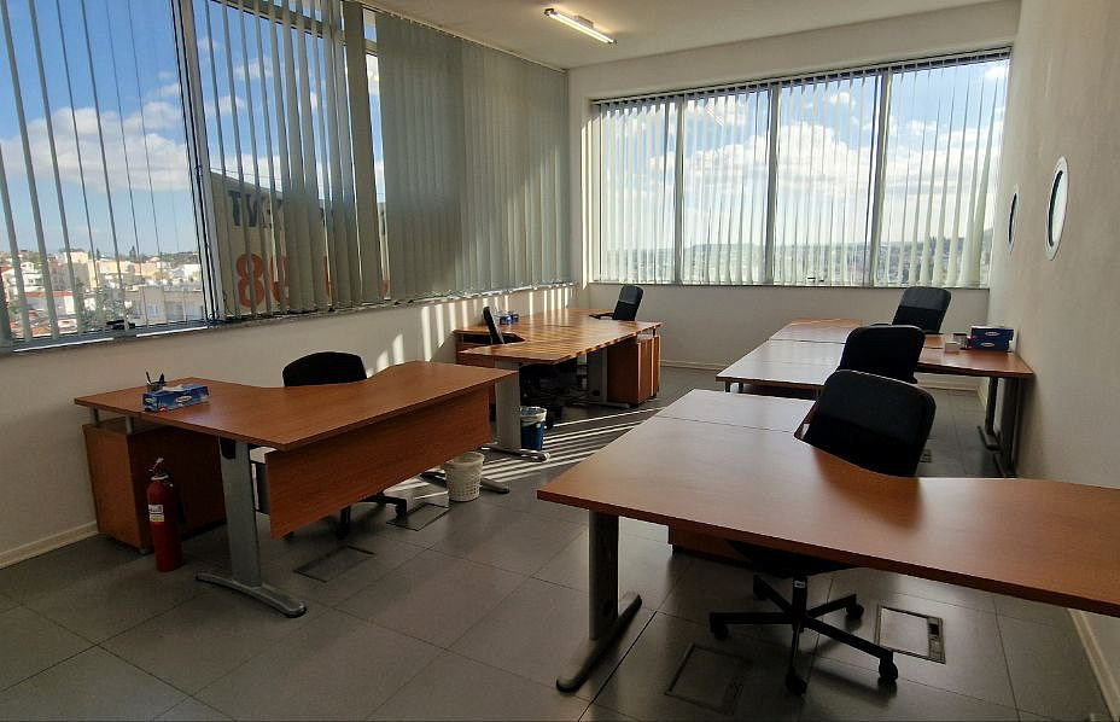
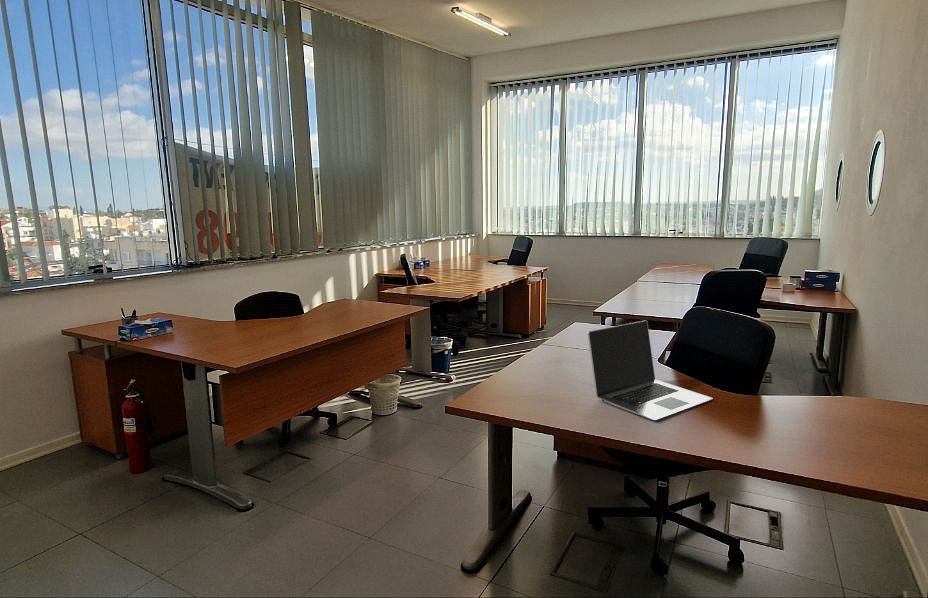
+ laptop [587,319,714,421]
